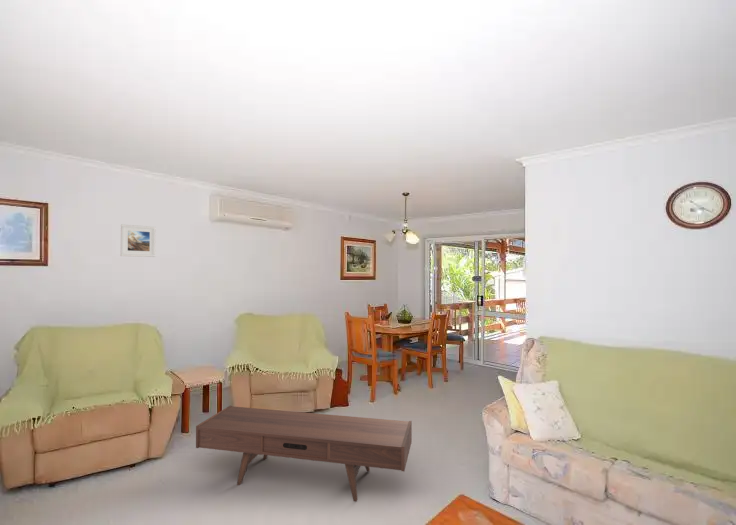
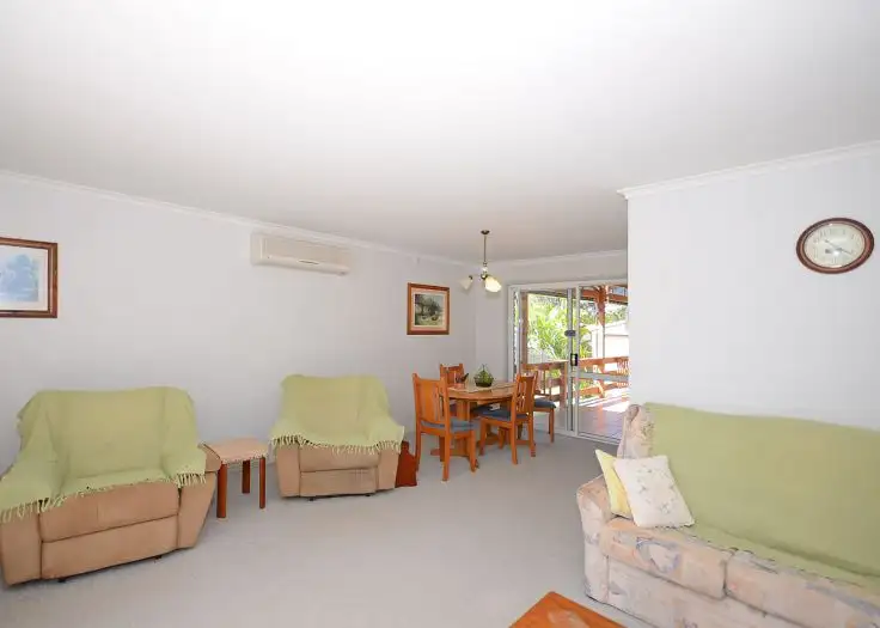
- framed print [120,223,157,258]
- coffee table [195,405,413,503]
